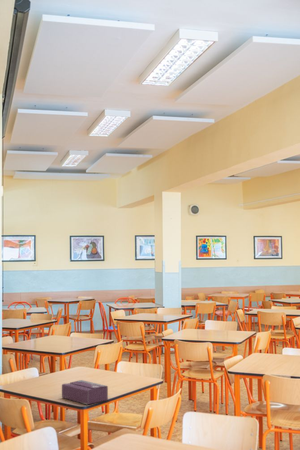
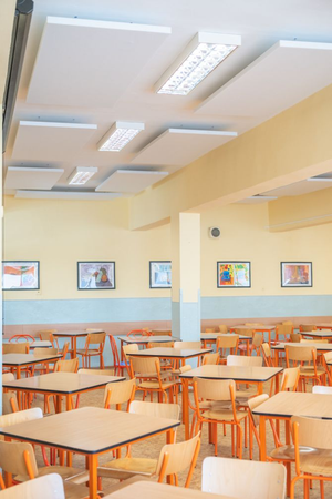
- tissue box [61,379,109,405]
